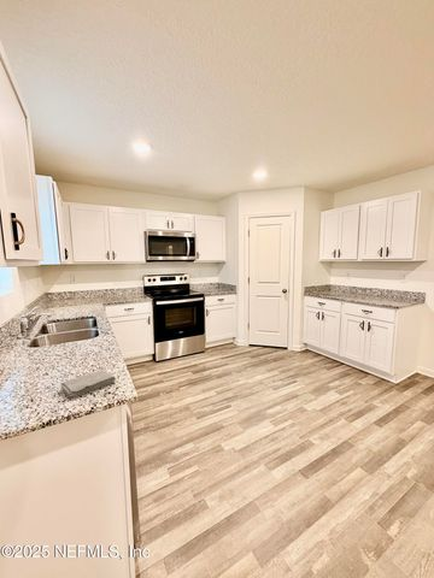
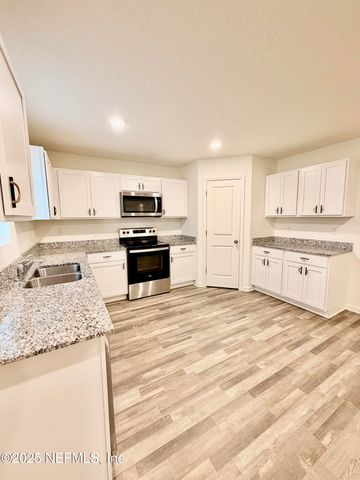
- washcloth [59,368,117,399]
